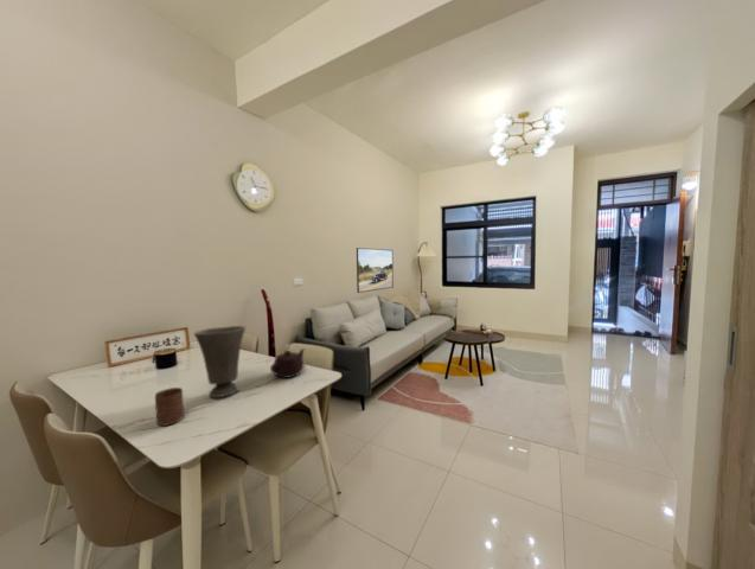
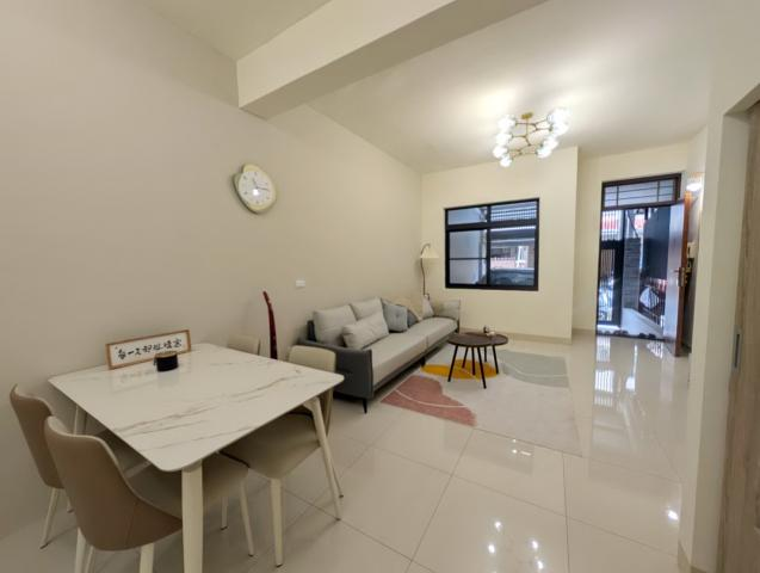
- vase [193,325,247,398]
- cup [154,386,185,427]
- teapot [269,347,306,379]
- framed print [356,247,395,294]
